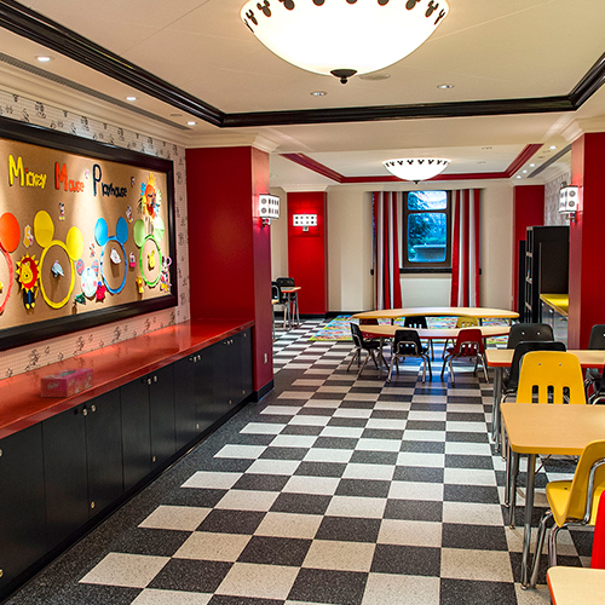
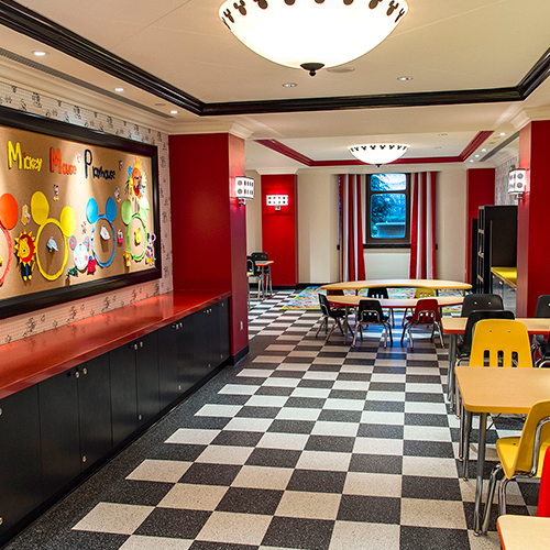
- tissue box [39,367,94,398]
